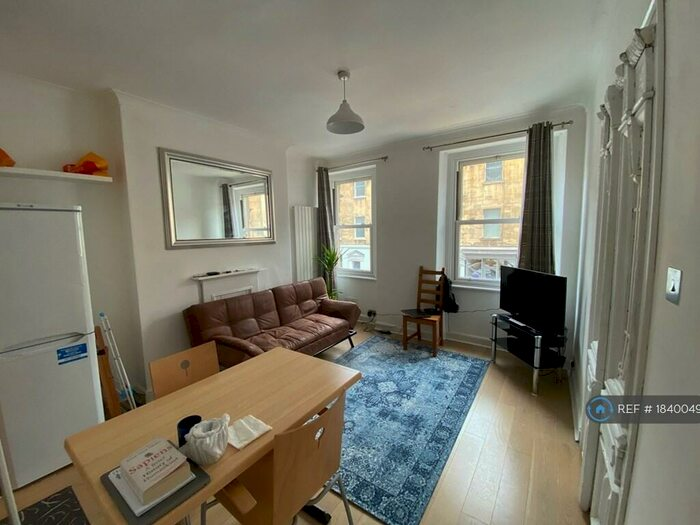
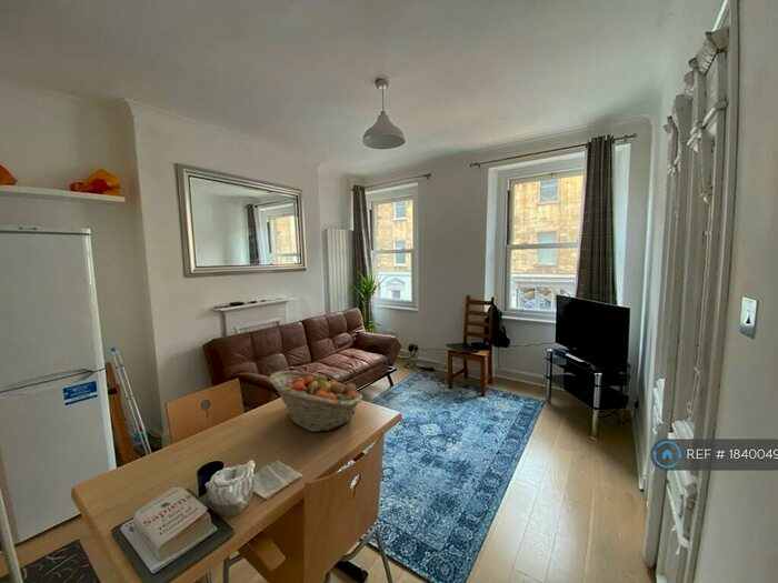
+ fruit basket [269,370,363,433]
